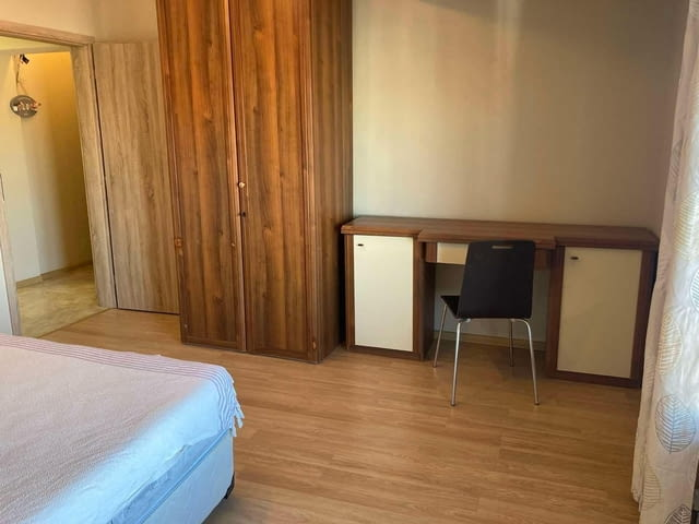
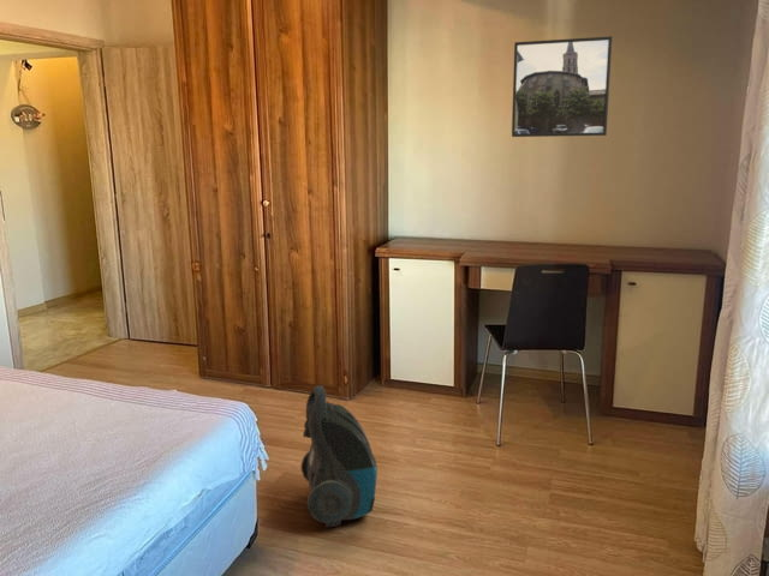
+ vacuum cleaner [300,384,378,528]
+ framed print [511,35,613,138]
